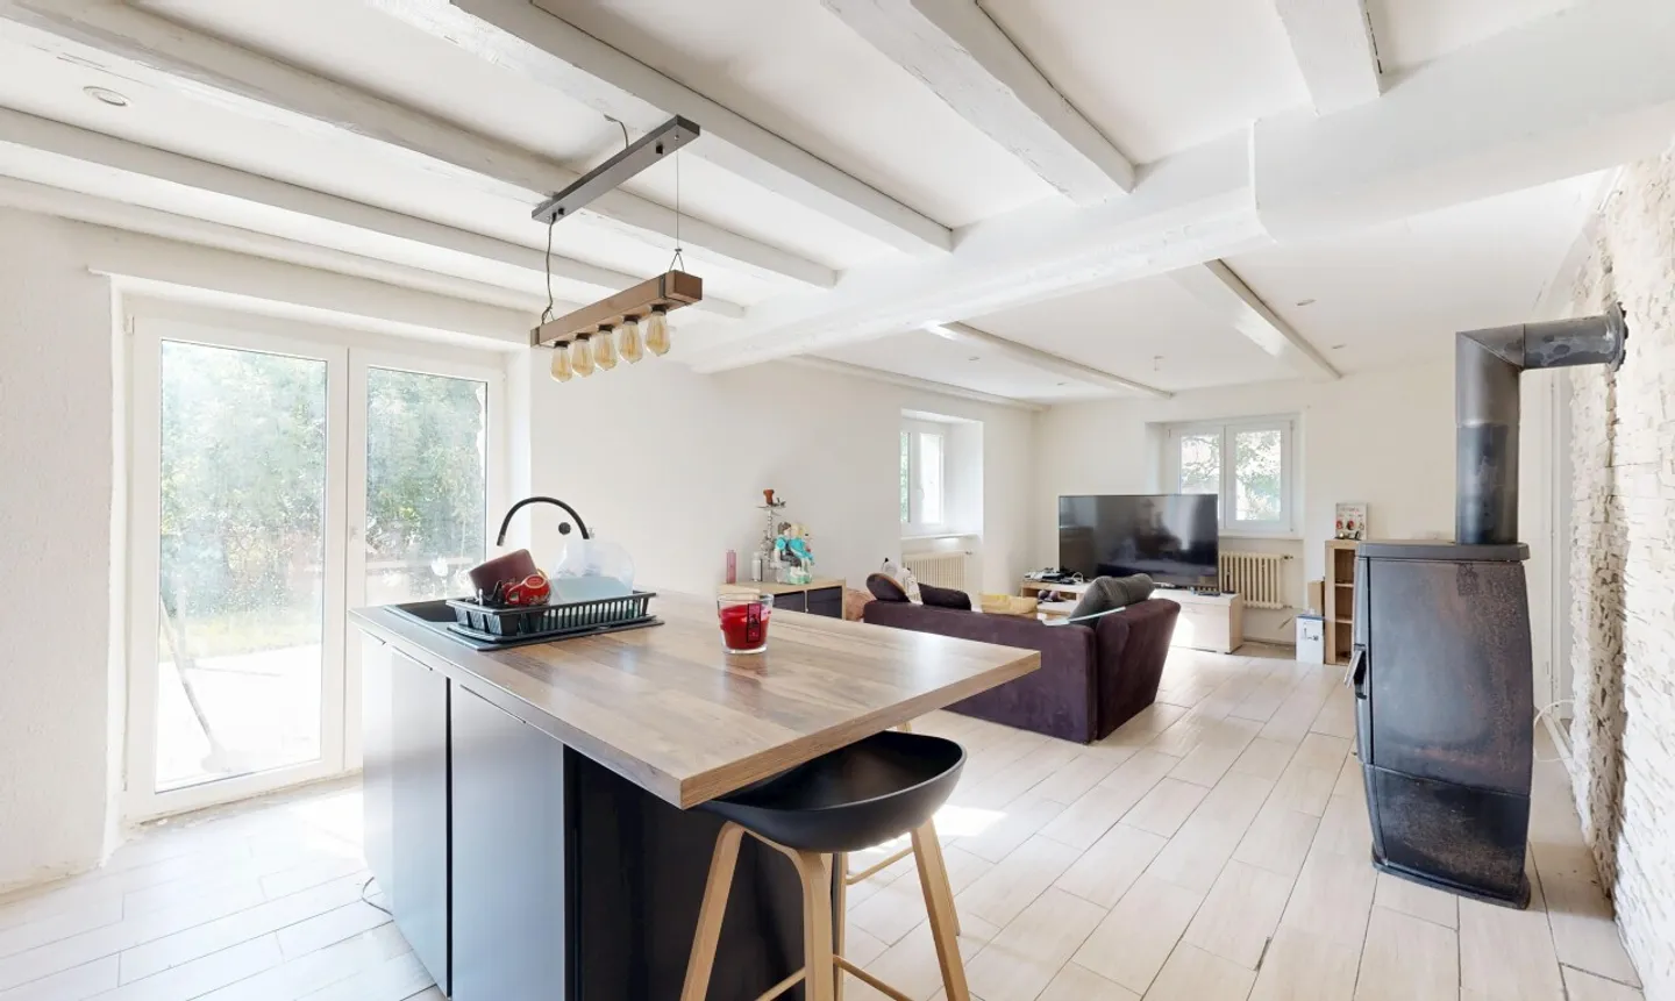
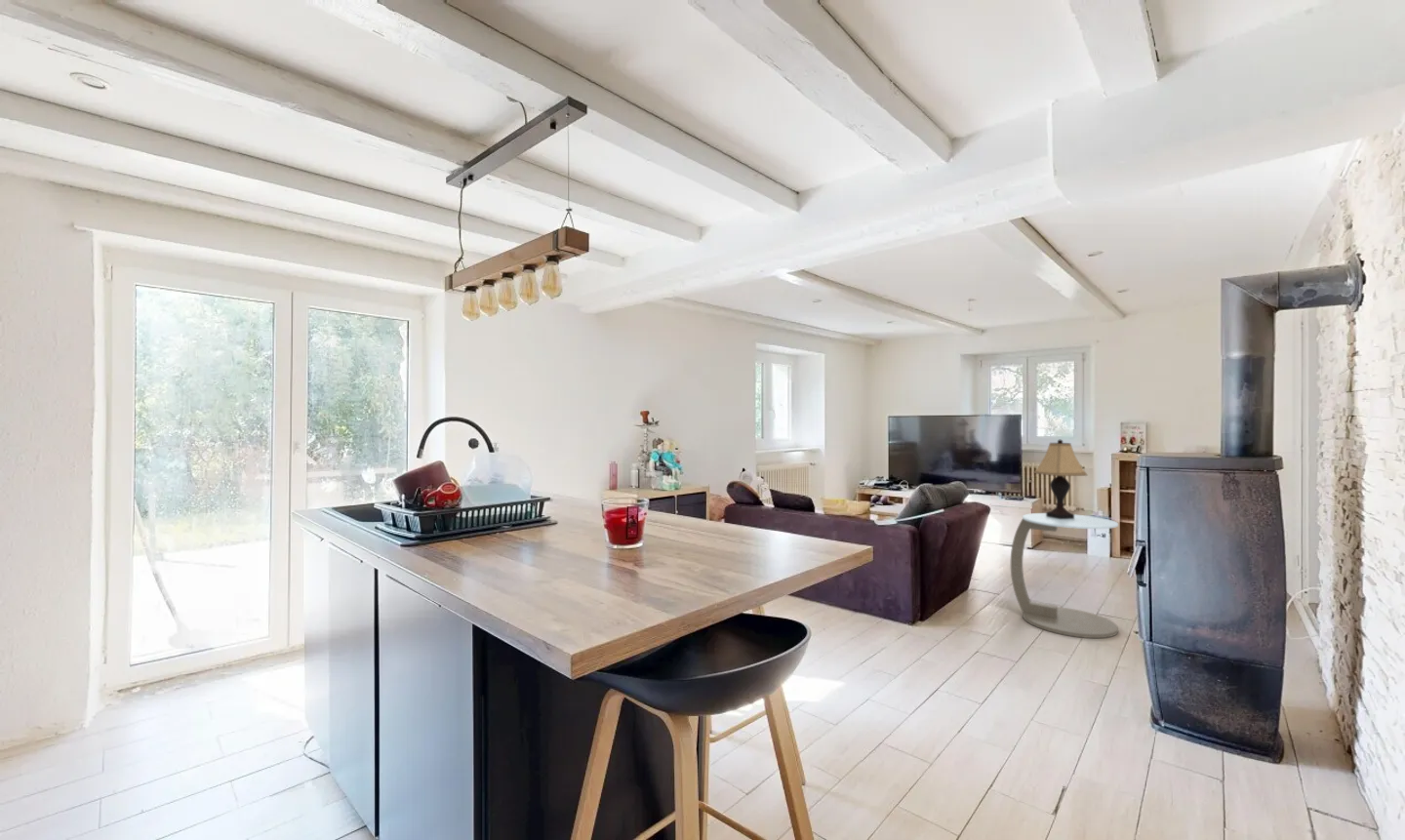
+ lamp [1032,439,1089,519]
+ side table [1010,512,1119,639]
